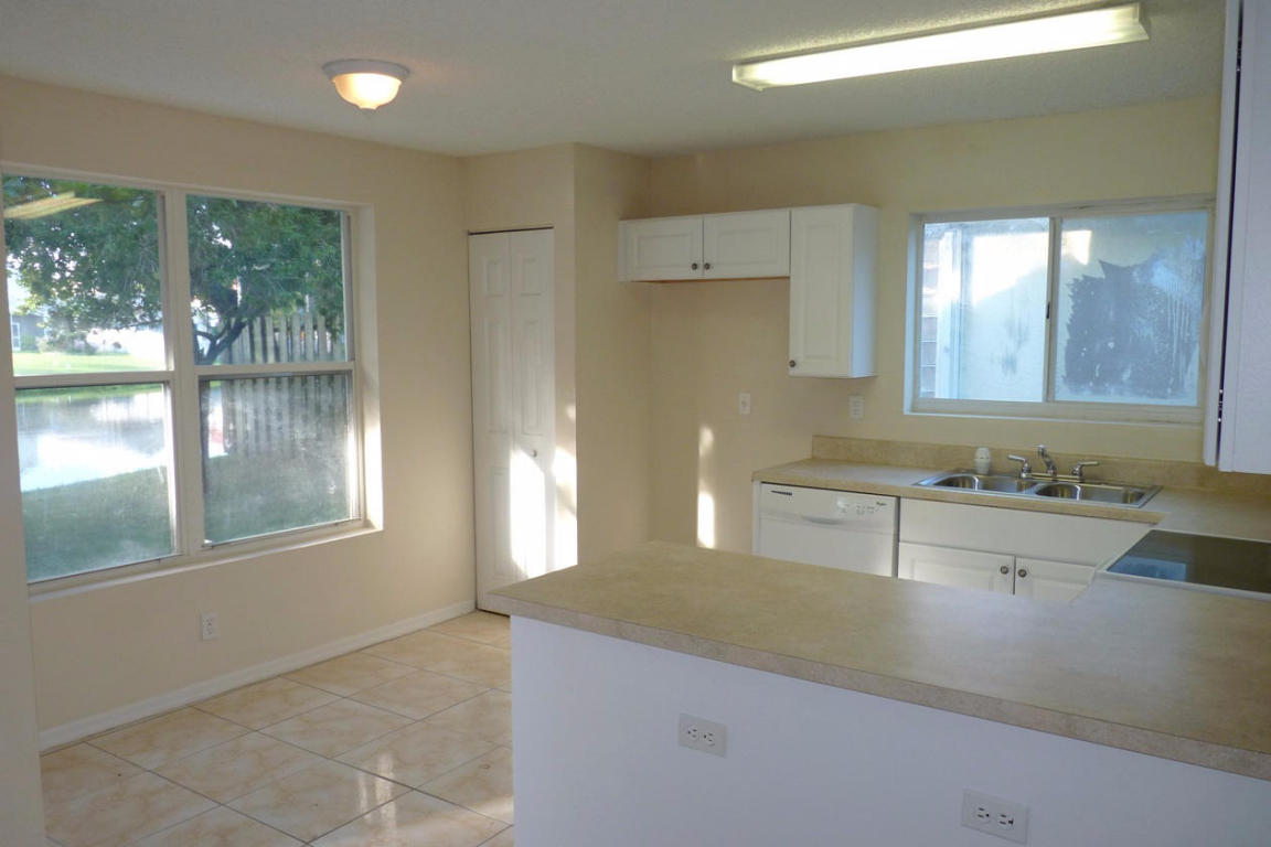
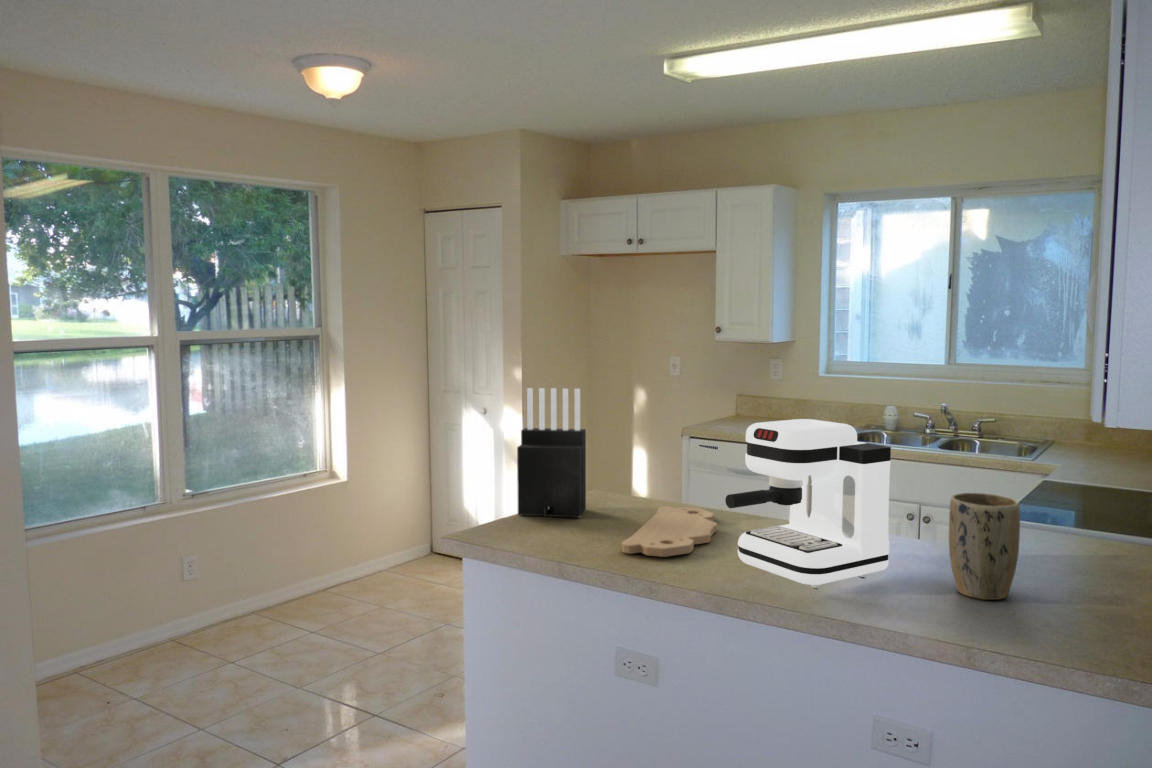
+ knife block [516,387,587,519]
+ cutting board [621,505,718,558]
+ plant pot [948,492,1021,601]
+ coffee maker [724,418,892,589]
